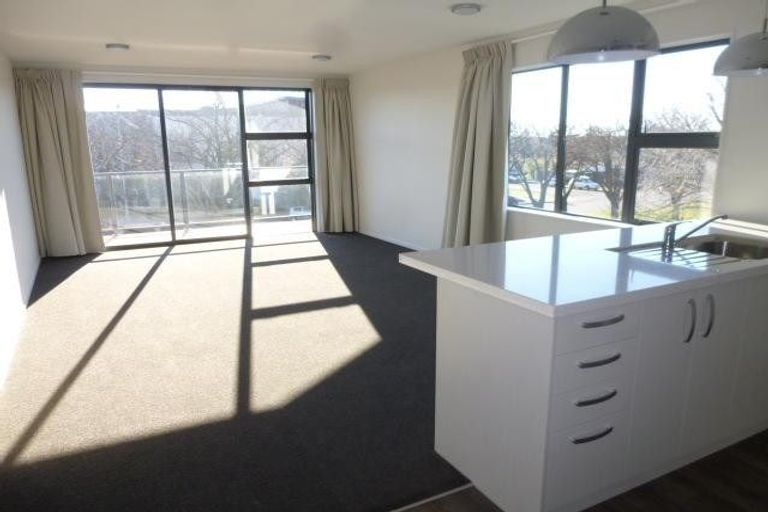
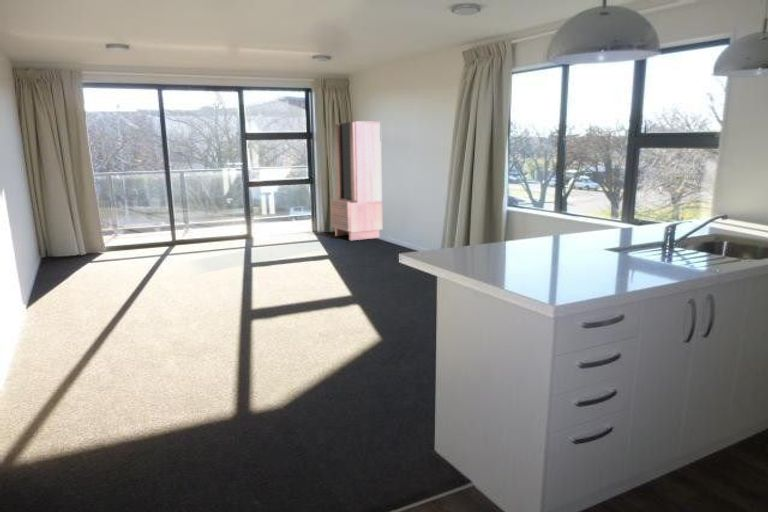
+ bookcase [330,120,383,241]
